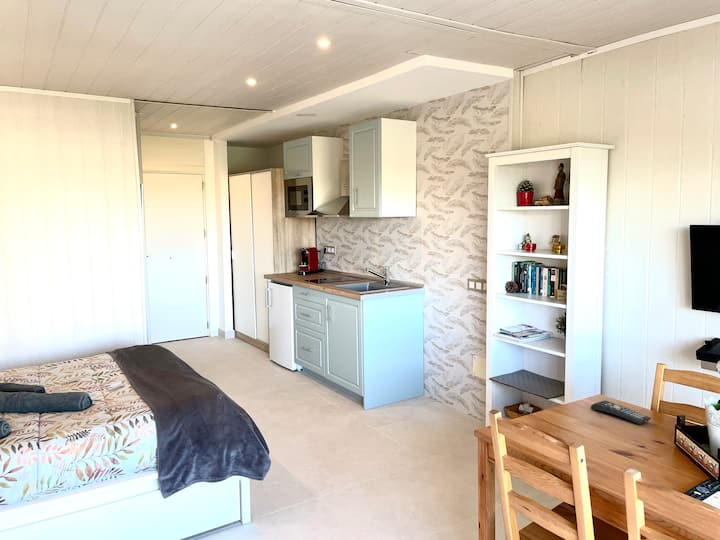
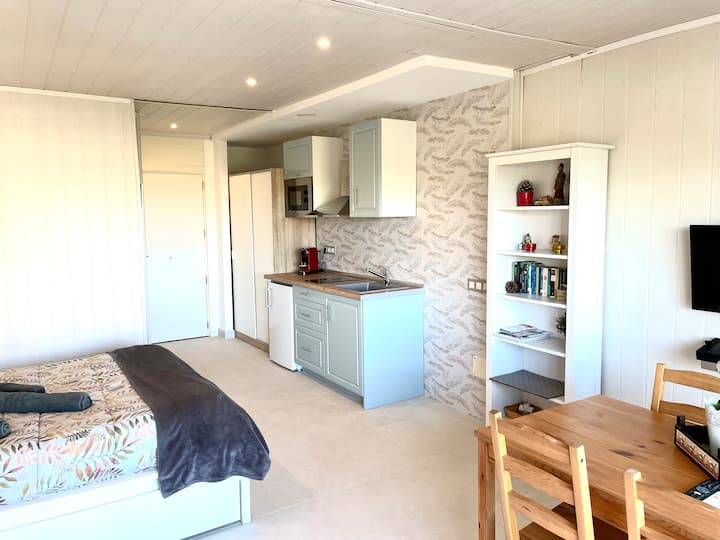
- remote control [590,400,652,425]
